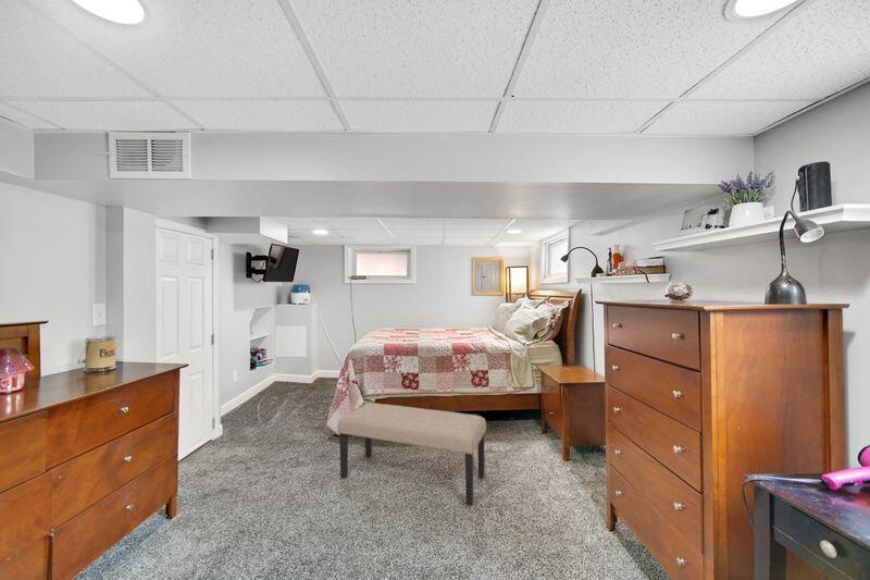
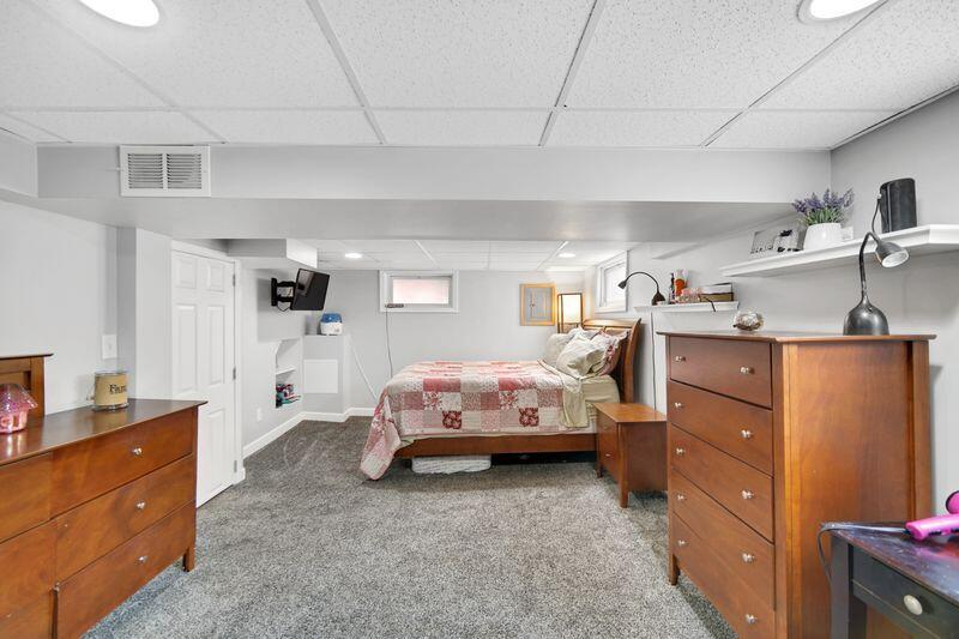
- bench [336,402,487,506]
